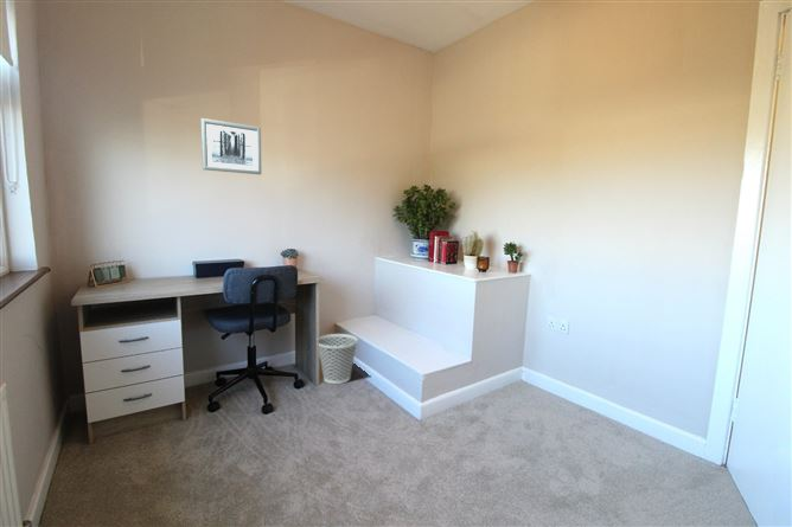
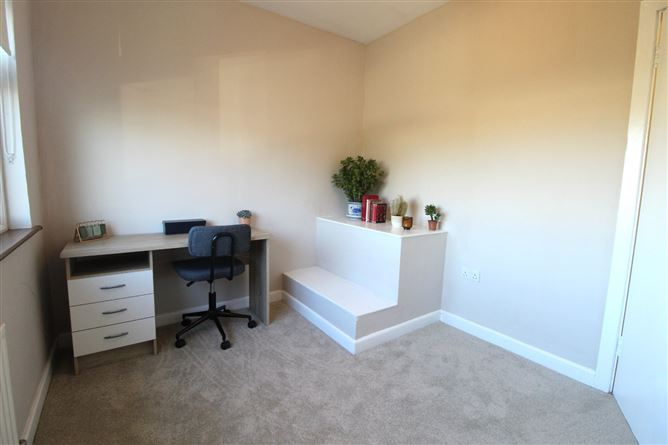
- wastebasket [318,333,359,385]
- wall art [199,117,262,175]
